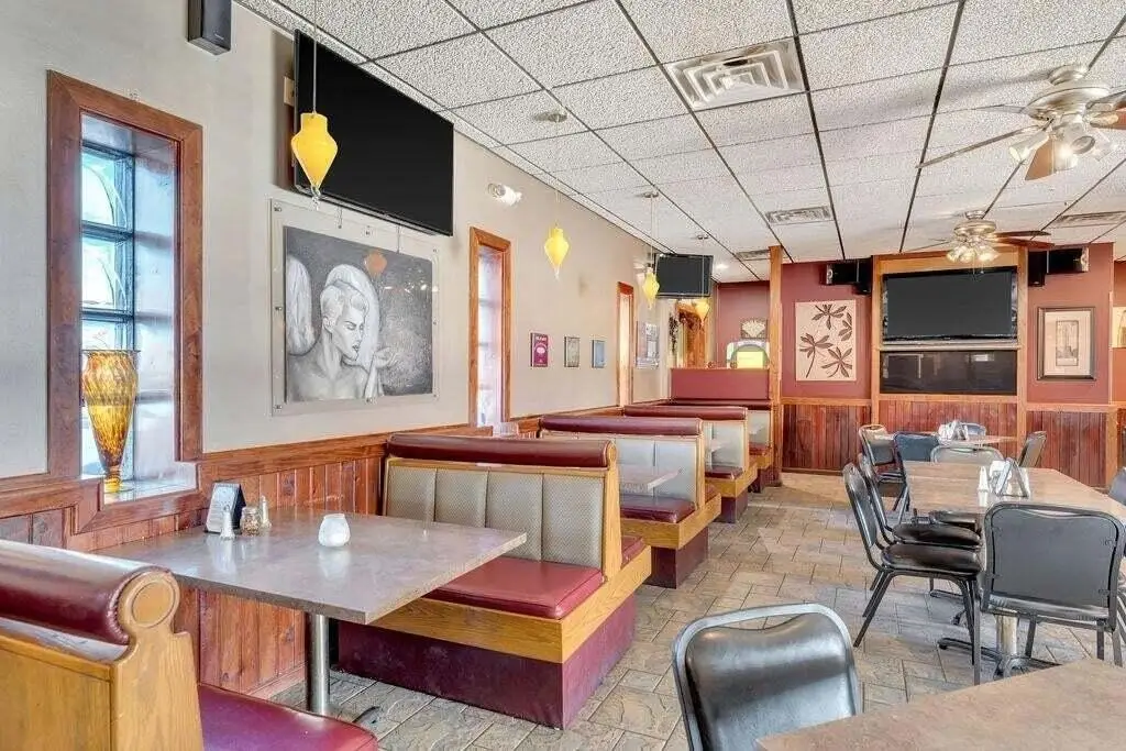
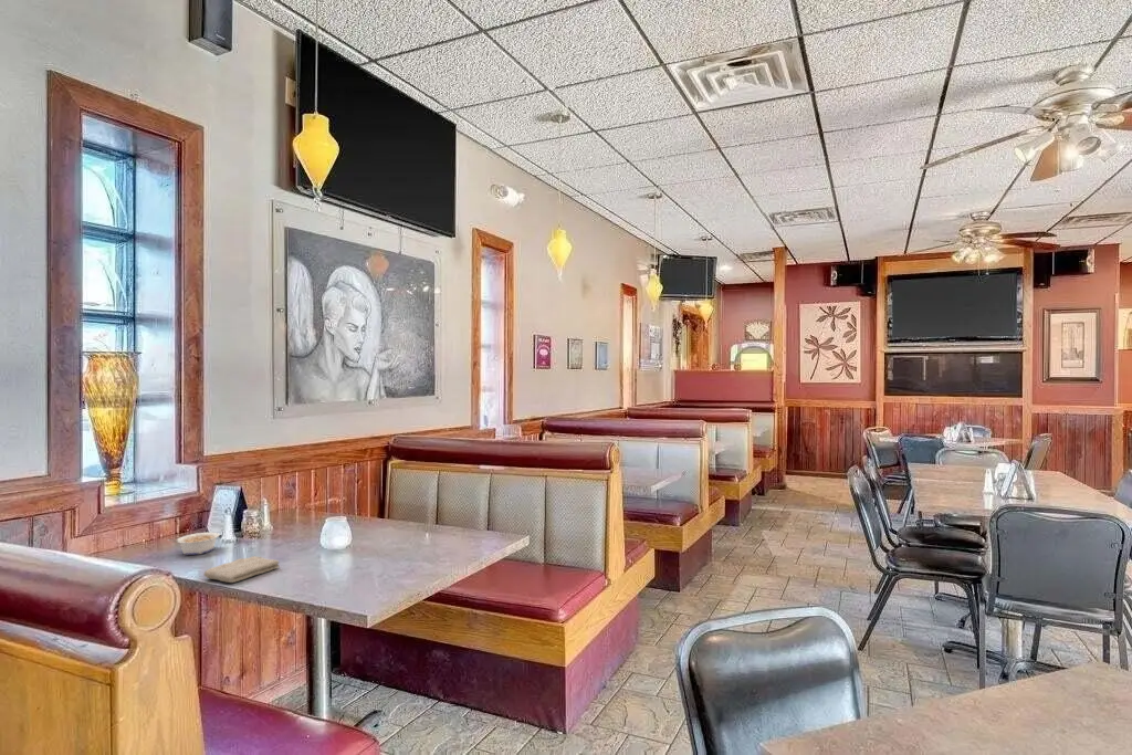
+ washcloth [203,555,281,584]
+ legume [167,532,221,556]
